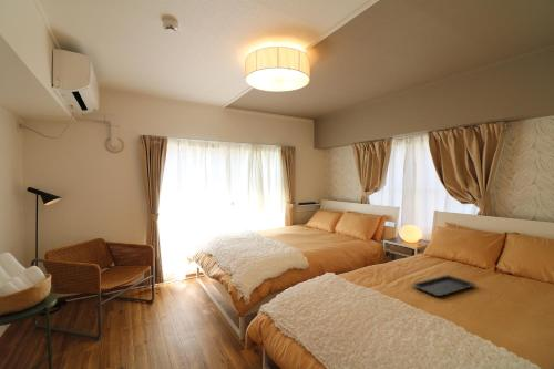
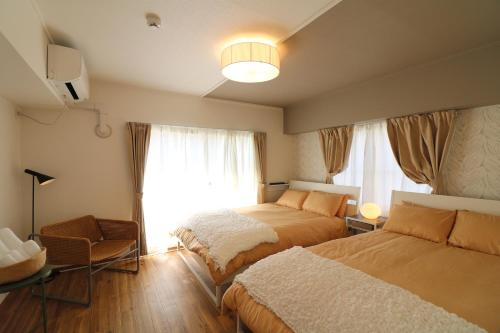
- serving tray [410,274,478,297]
